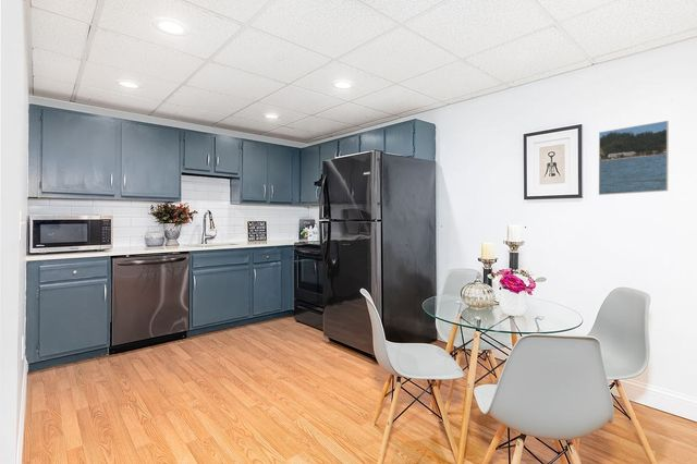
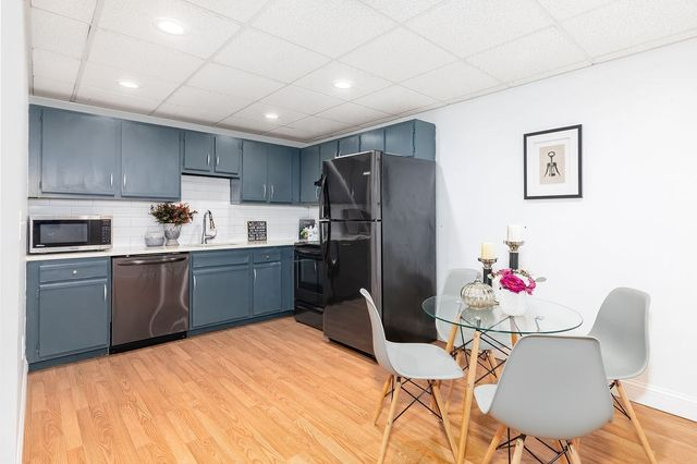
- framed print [598,120,670,196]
